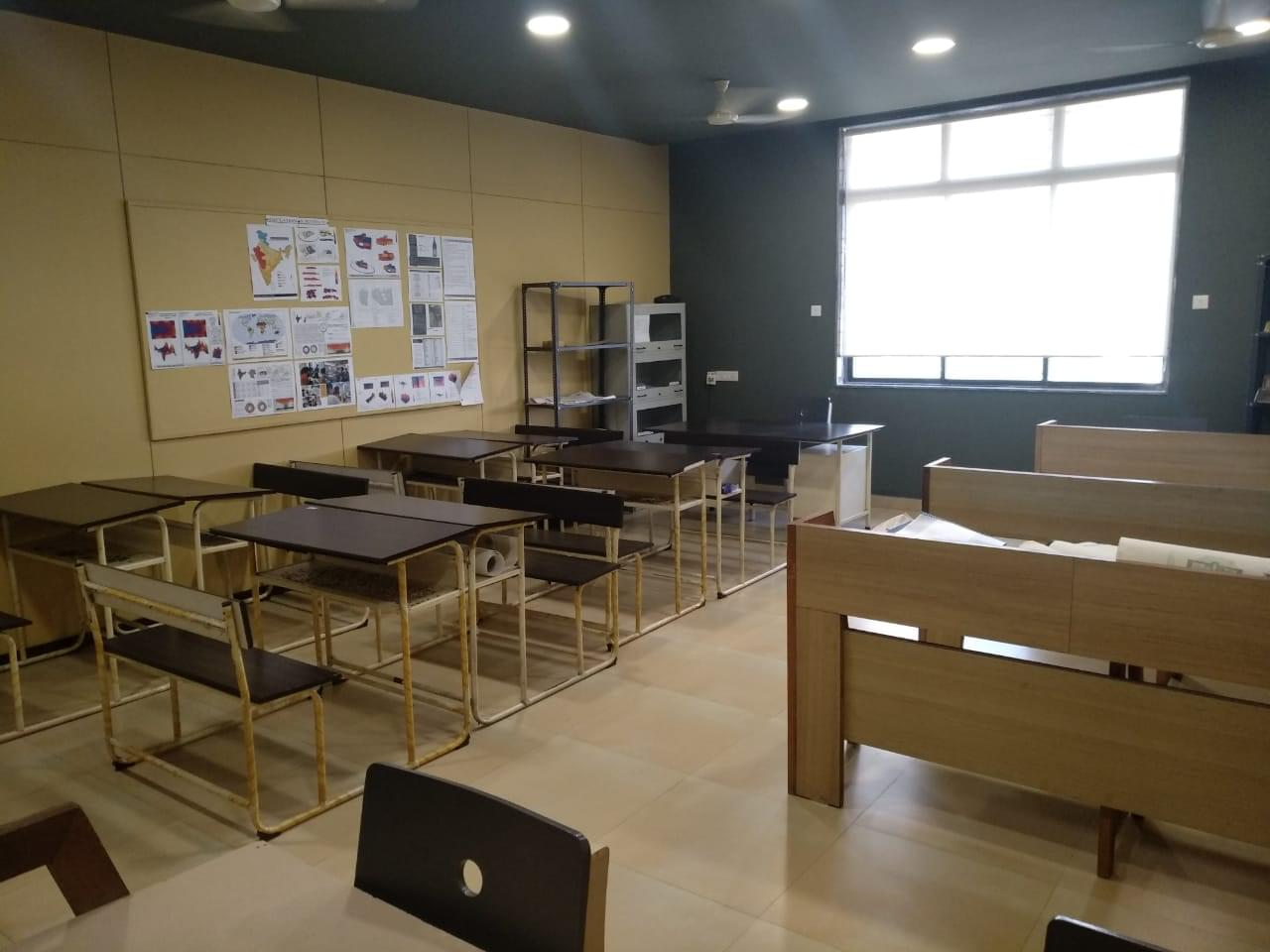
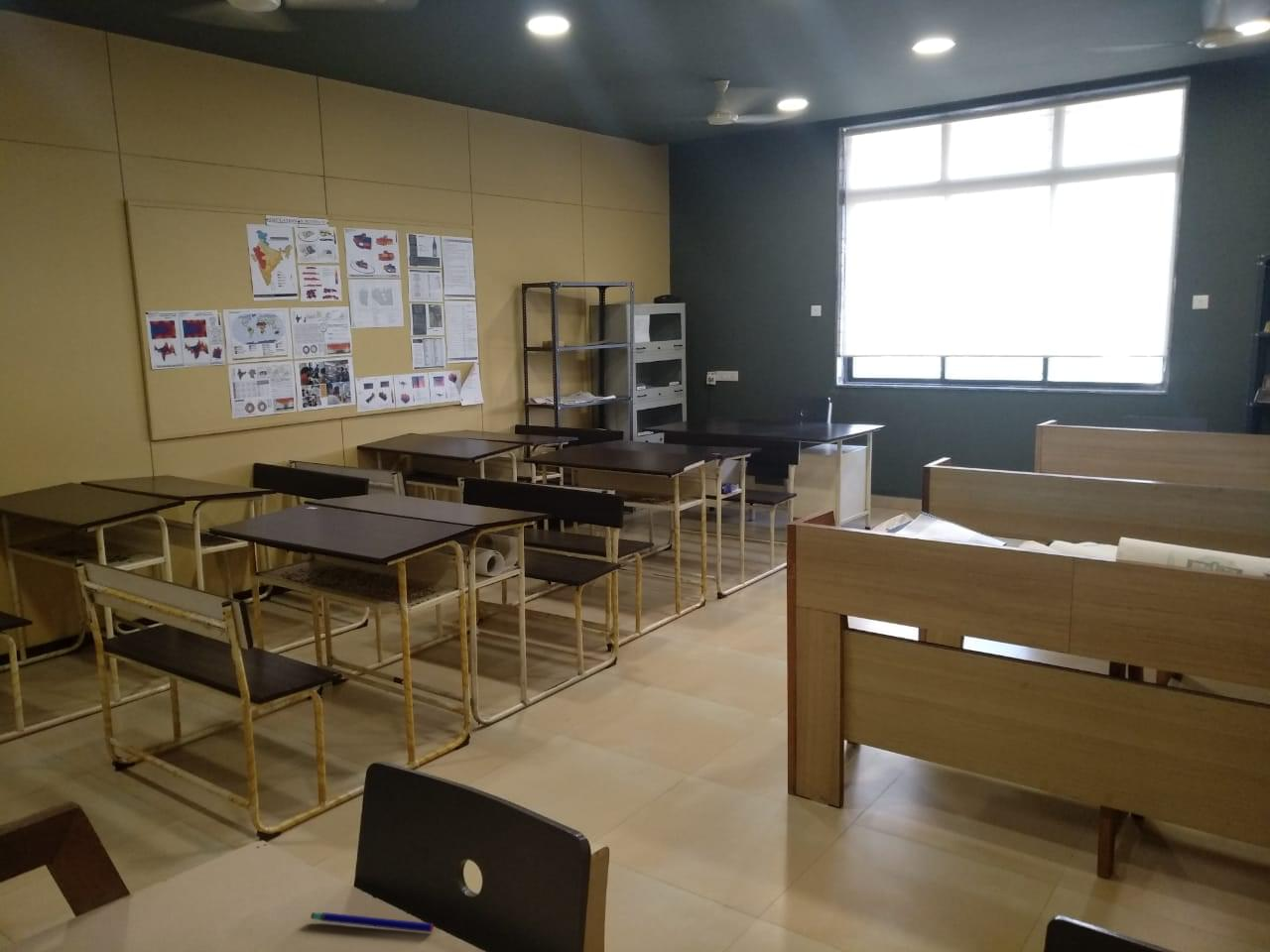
+ pen [310,911,435,933]
